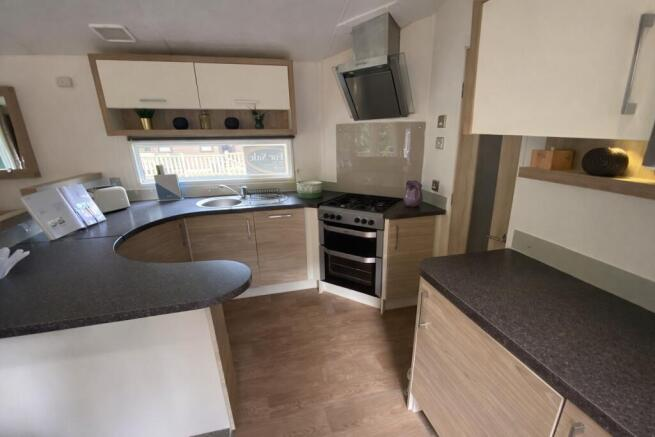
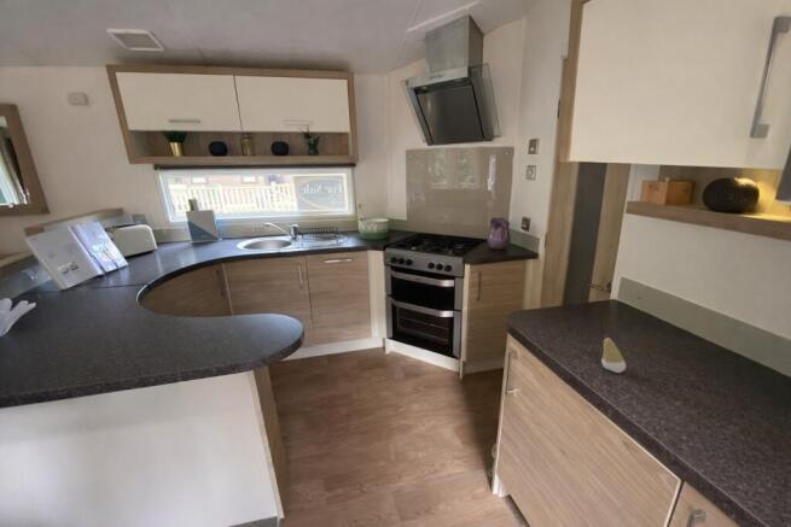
+ tooth [600,336,627,374]
